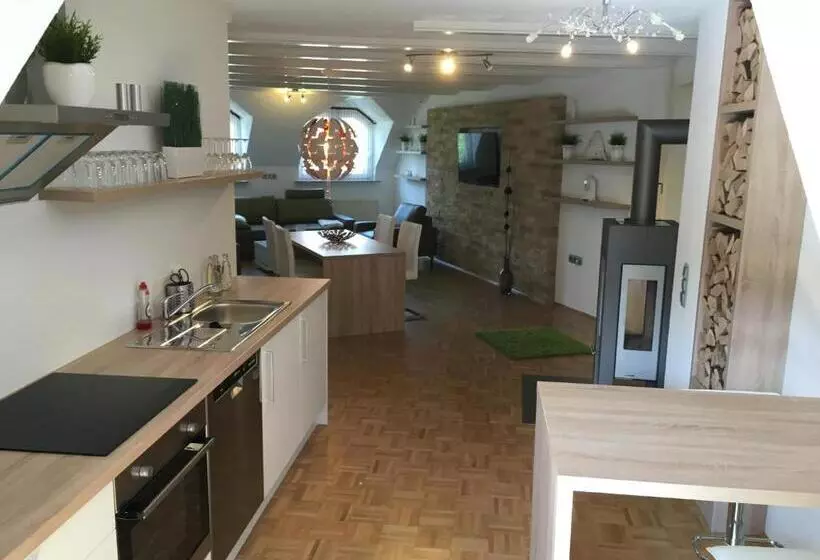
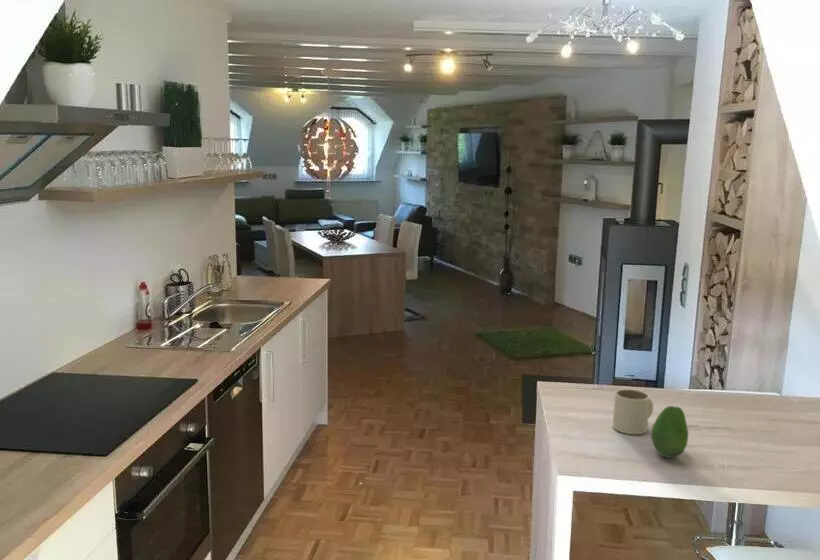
+ fruit [650,405,689,459]
+ mug [612,388,654,435]
